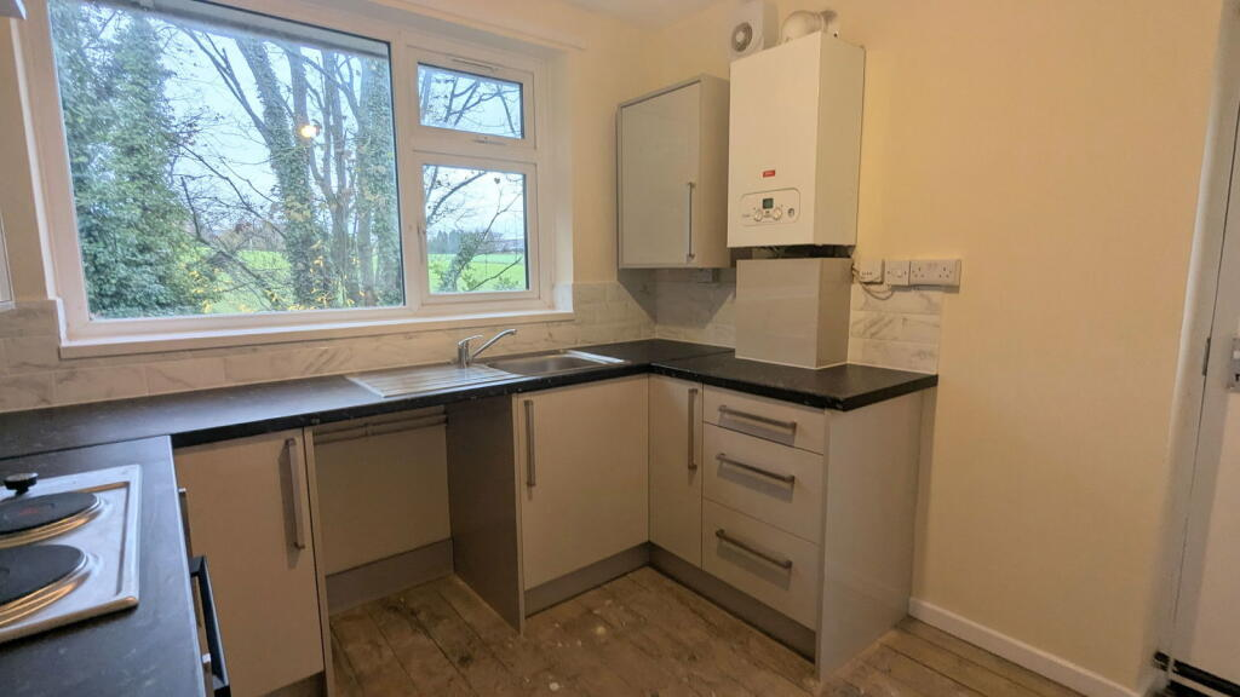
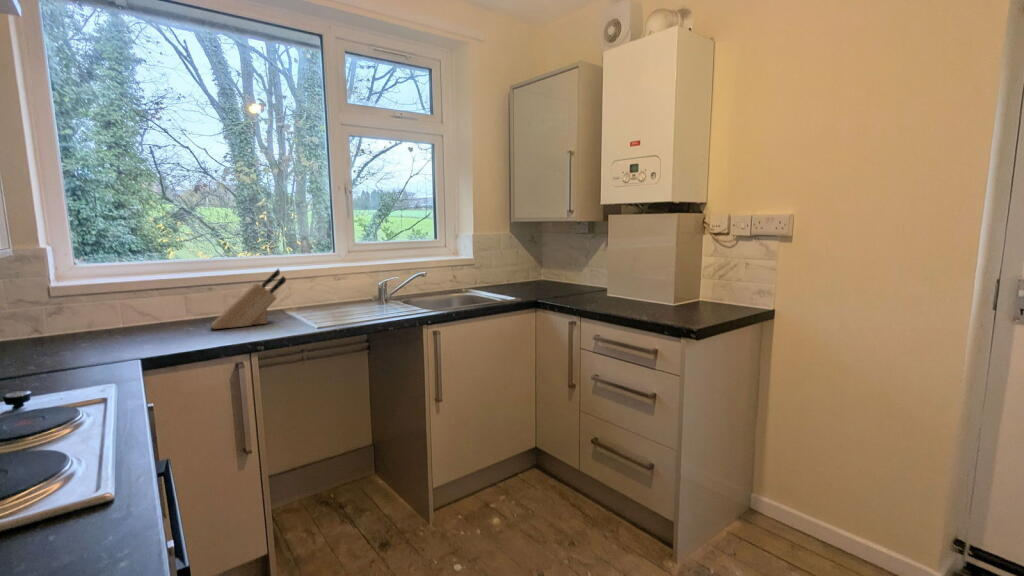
+ knife block [210,268,287,330]
